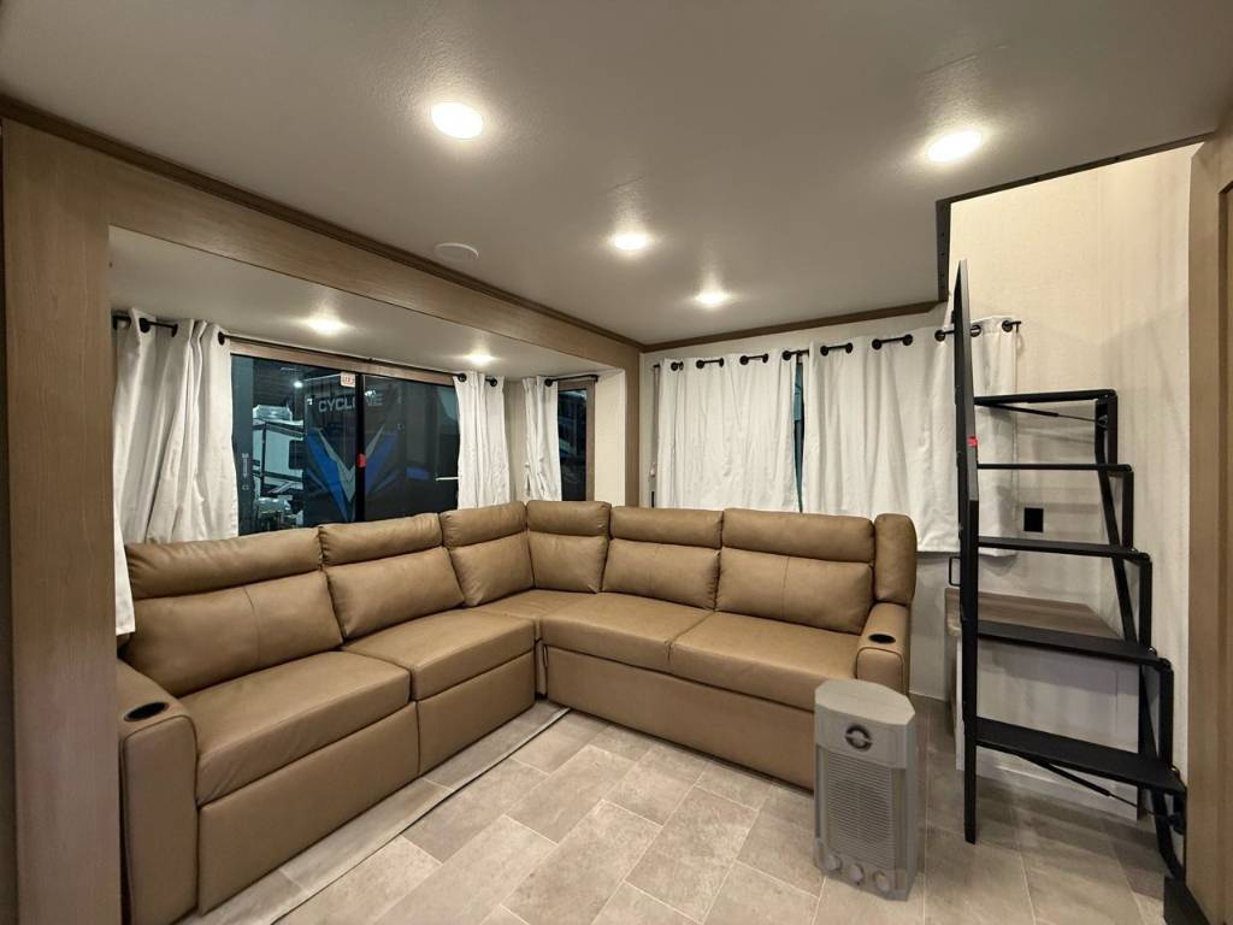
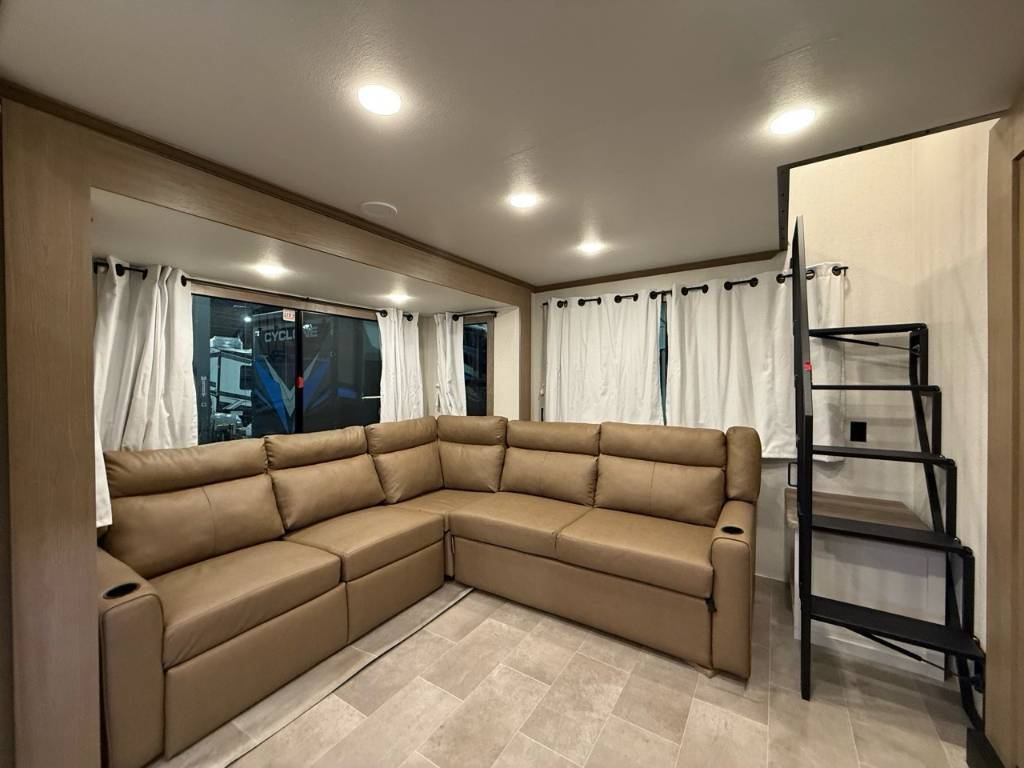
- air purifier [813,678,920,903]
